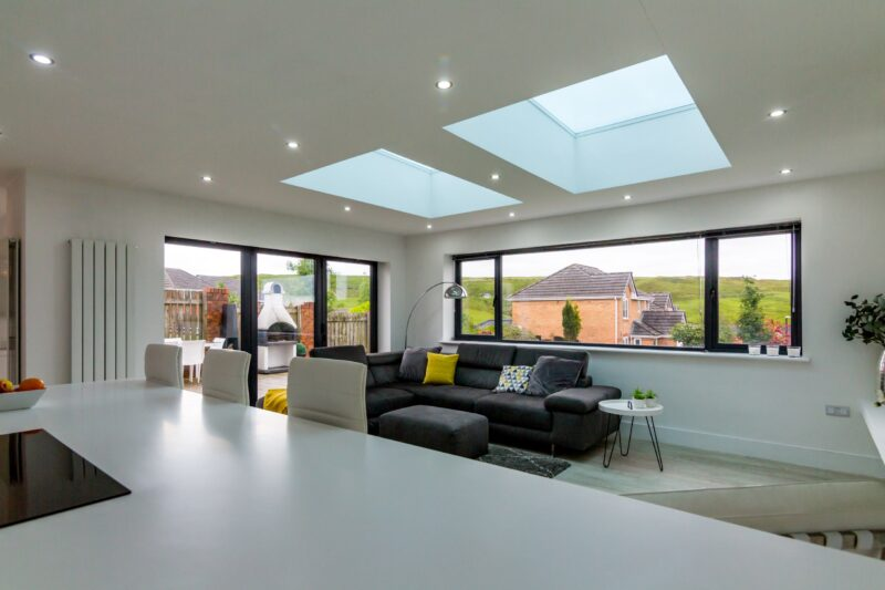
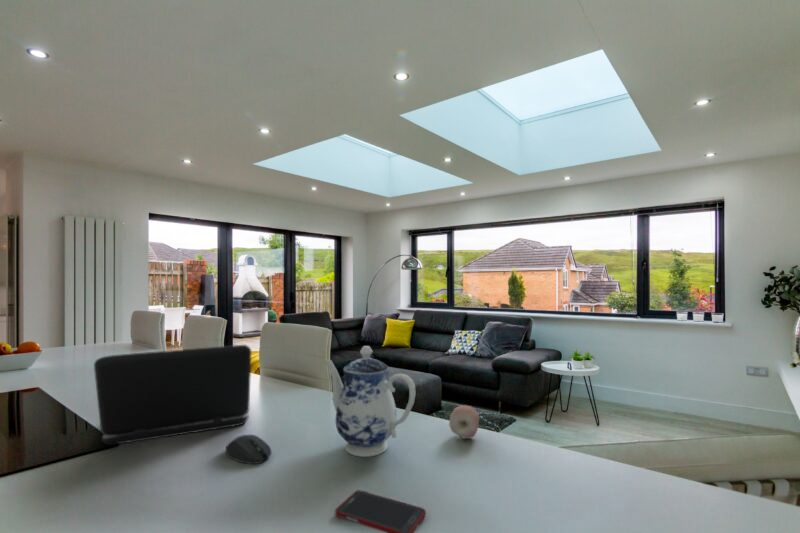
+ fruit [448,404,481,440]
+ computer mouse [225,434,273,465]
+ cell phone [334,489,427,533]
+ laptop [93,344,252,446]
+ teapot [323,345,417,458]
